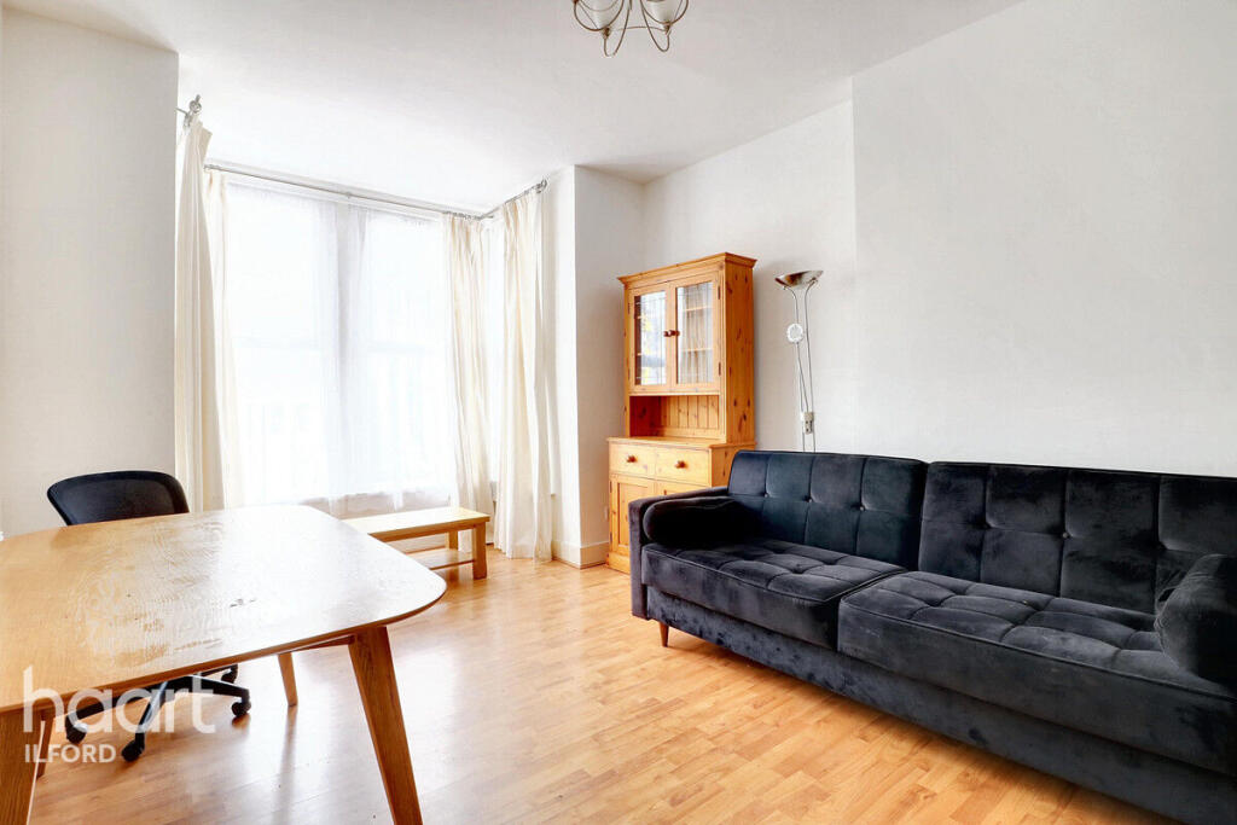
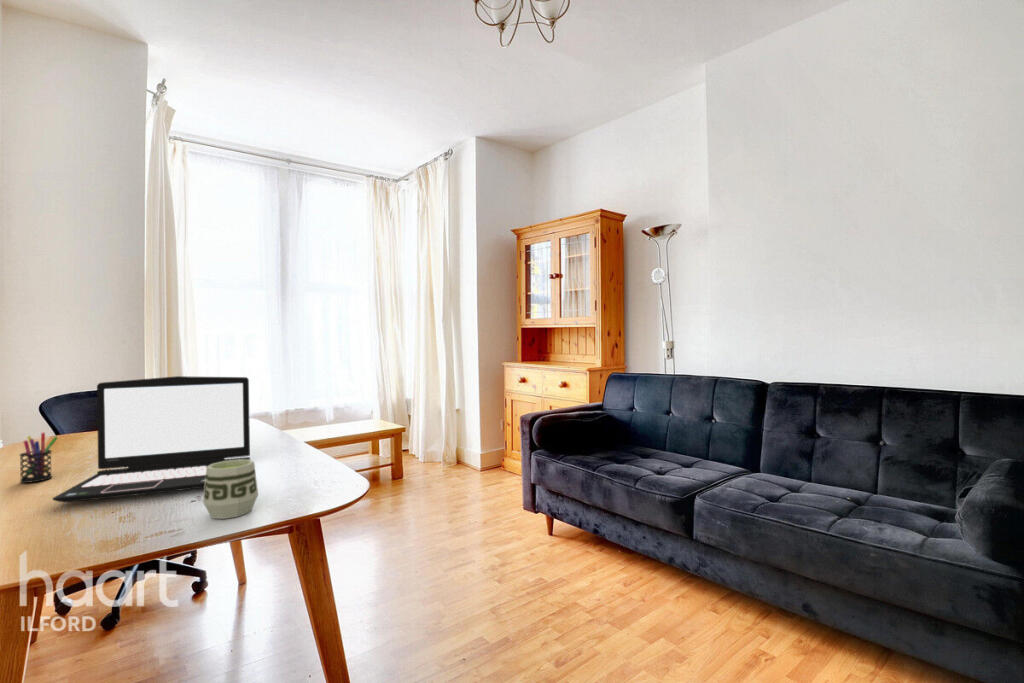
+ cup [202,459,259,520]
+ laptop [51,375,251,503]
+ pen holder [19,432,59,484]
